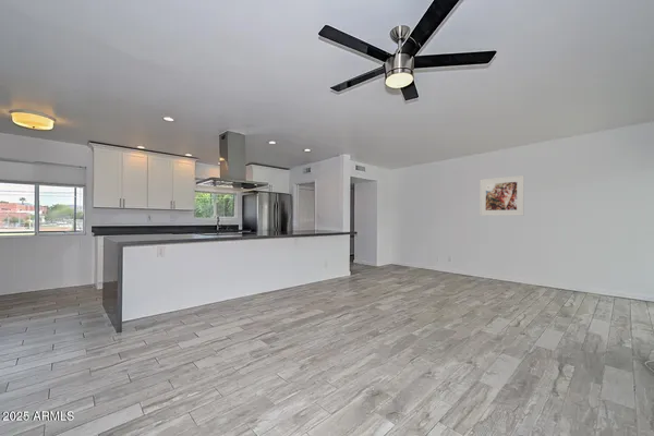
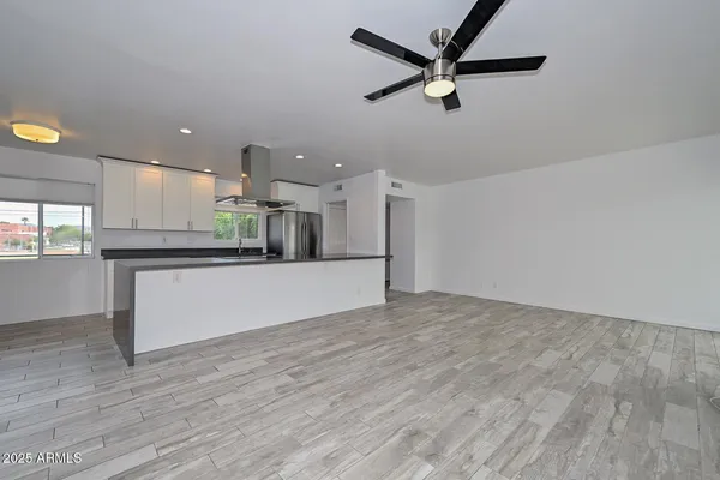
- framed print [479,174,525,217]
